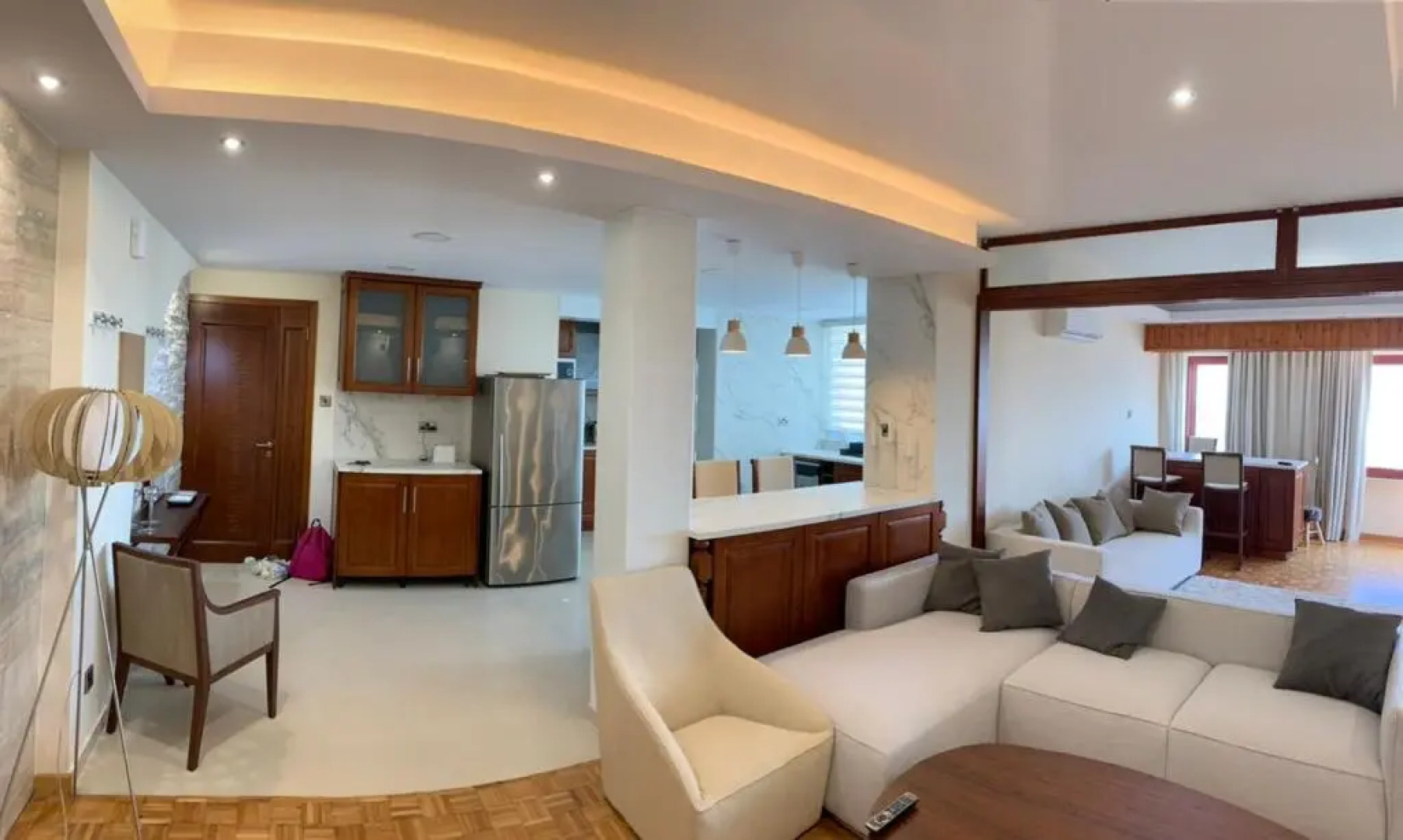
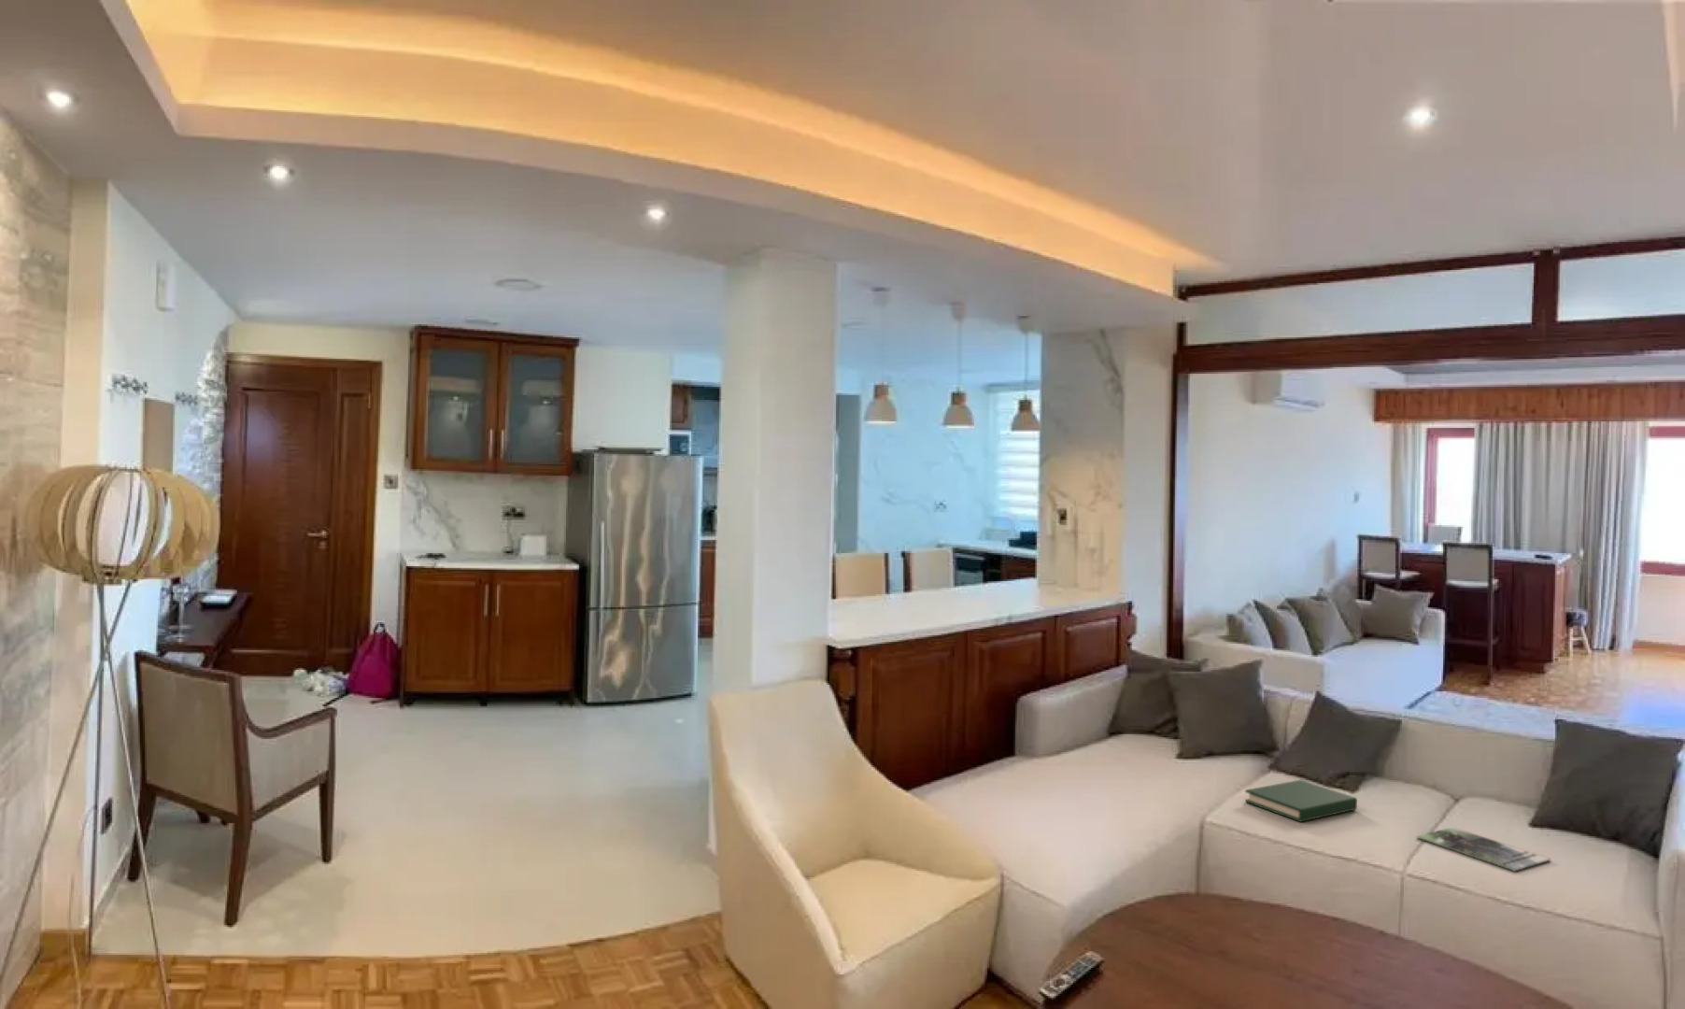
+ hardback book [1244,780,1358,823]
+ magazine [1415,826,1552,872]
